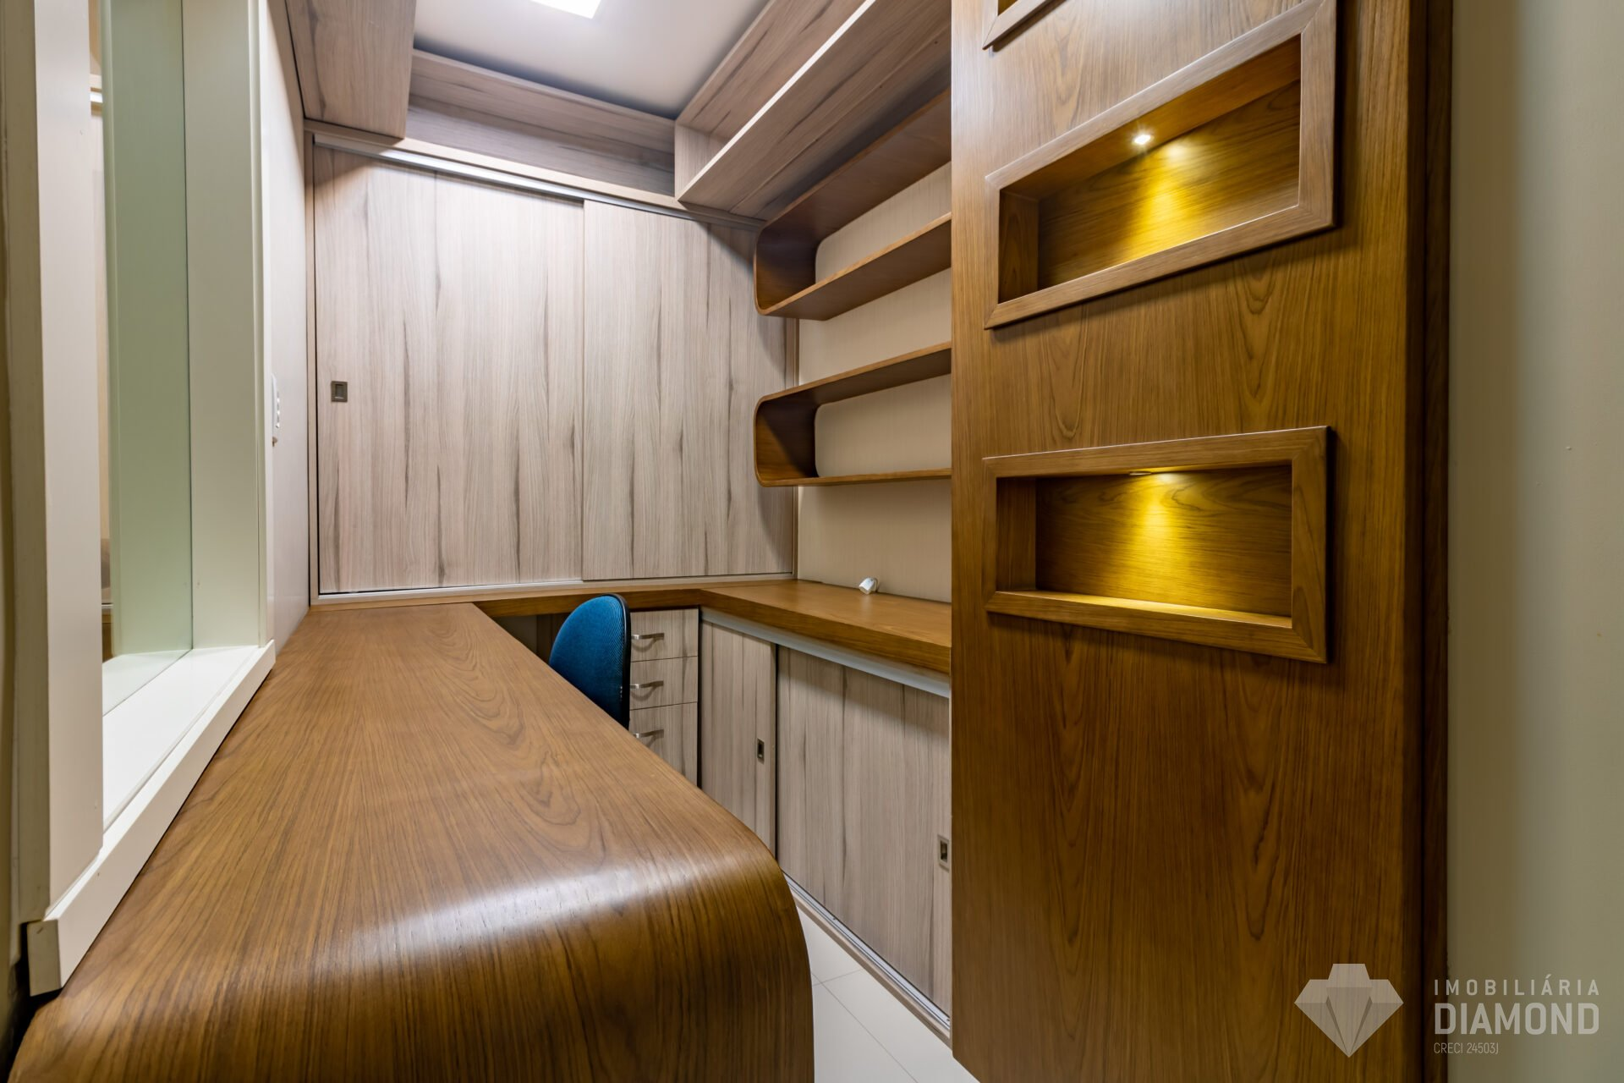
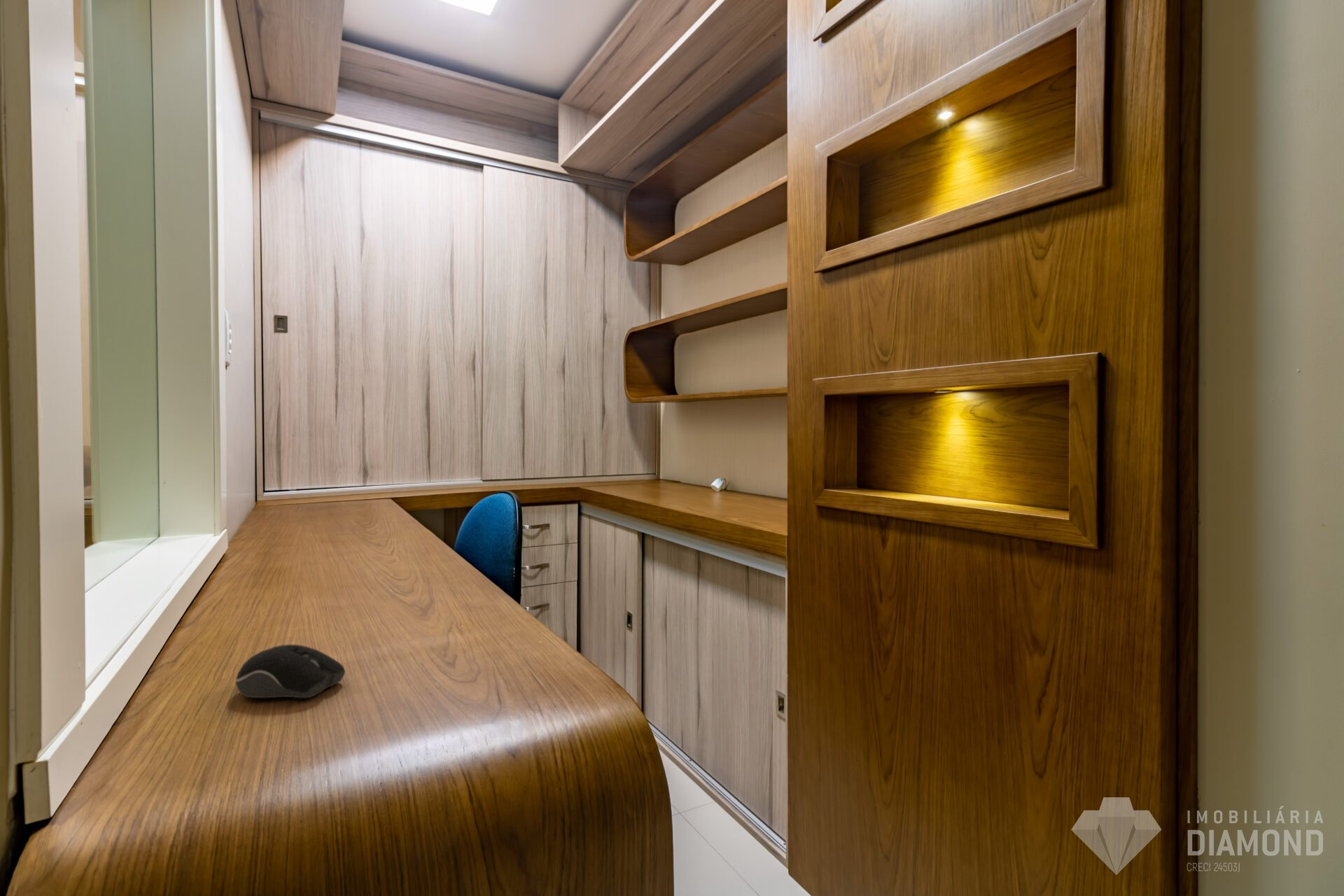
+ computer mouse [235,644,346,699]
